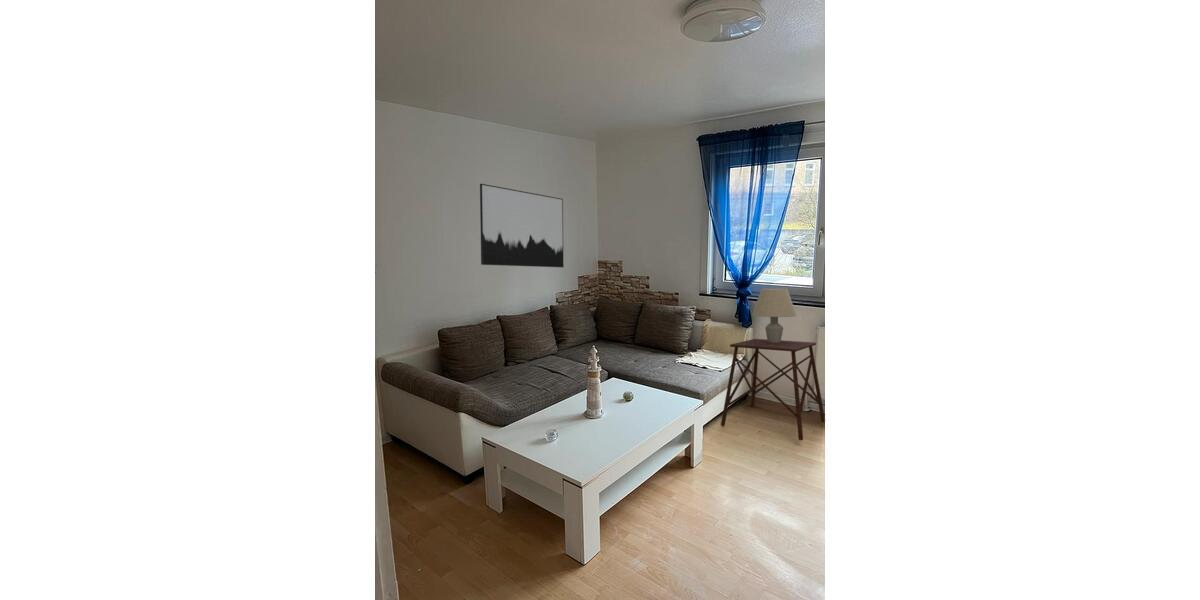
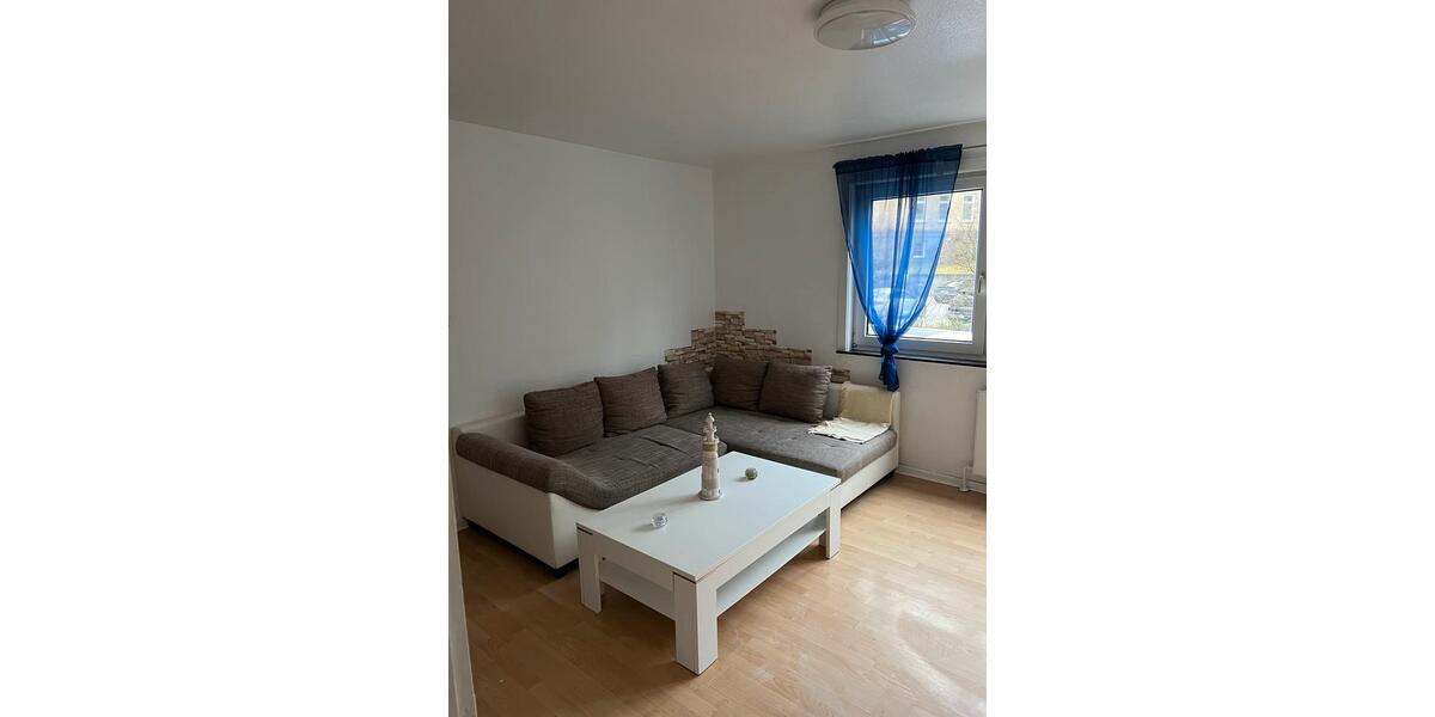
- wall art [479,183,565,268]
- side table [720,338,825,441]
- table lamp [752,288,798,343]
